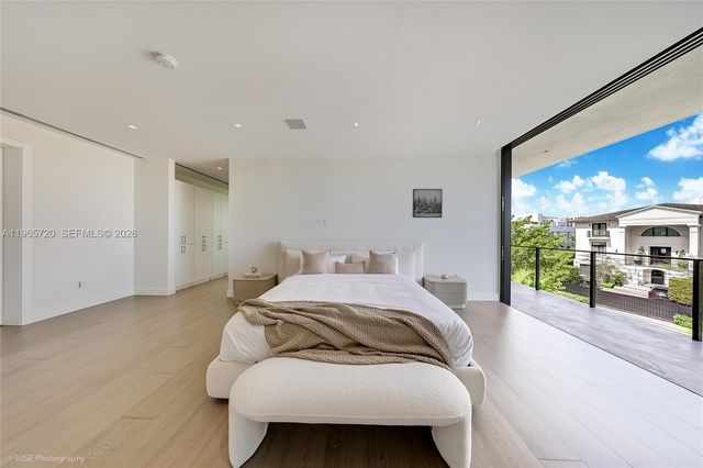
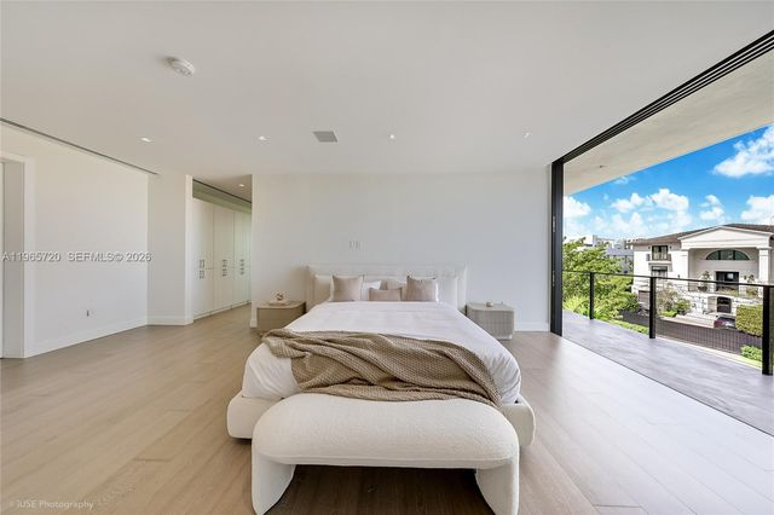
- wall art [412,188,444,219]
